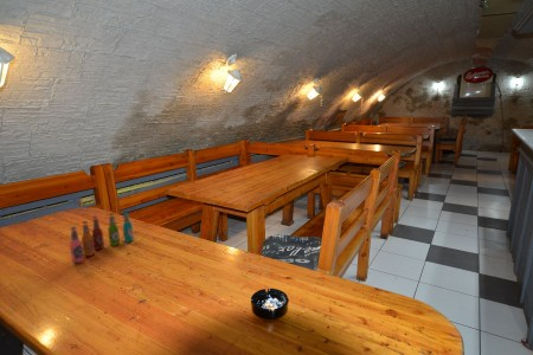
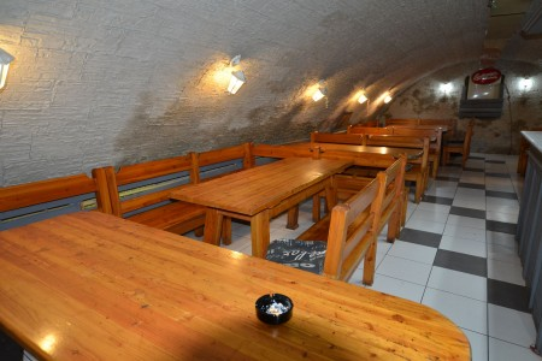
- beer bottle [69,209,135,264]
